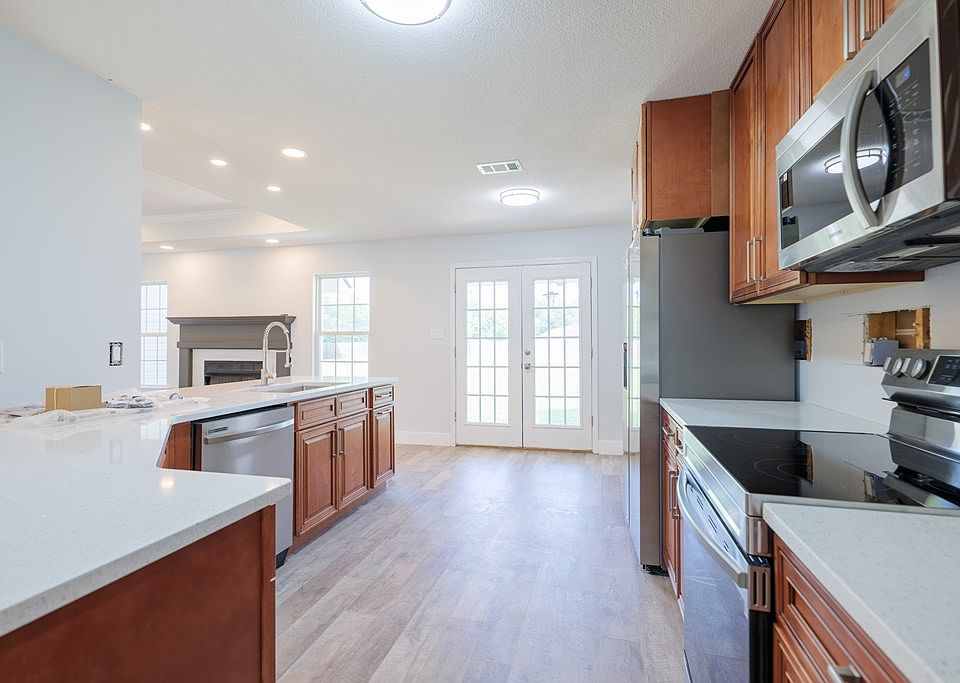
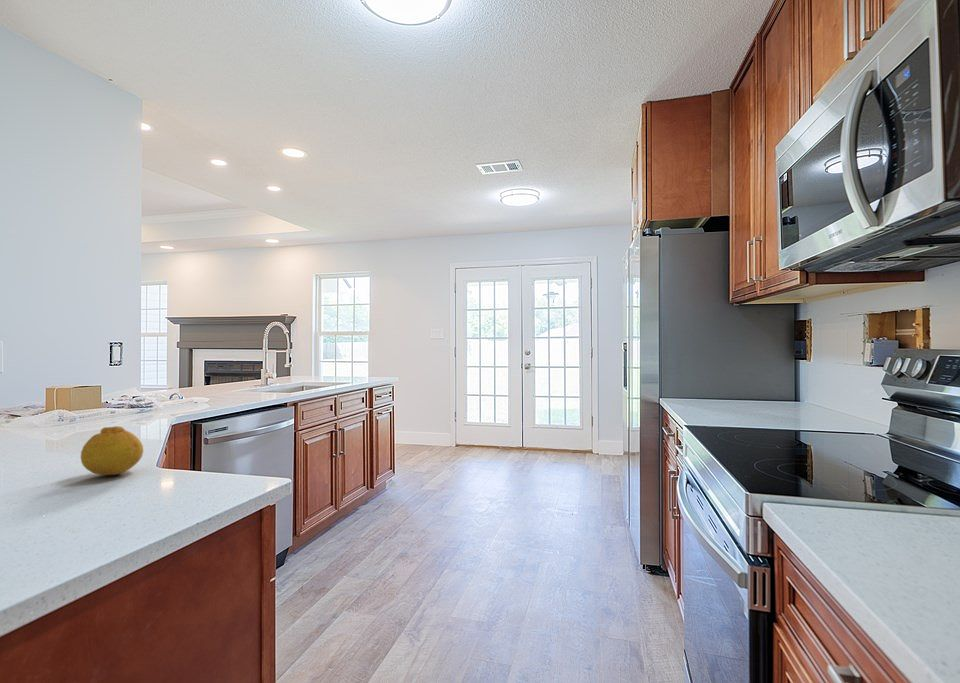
+ fruit [80,425,144,476]
